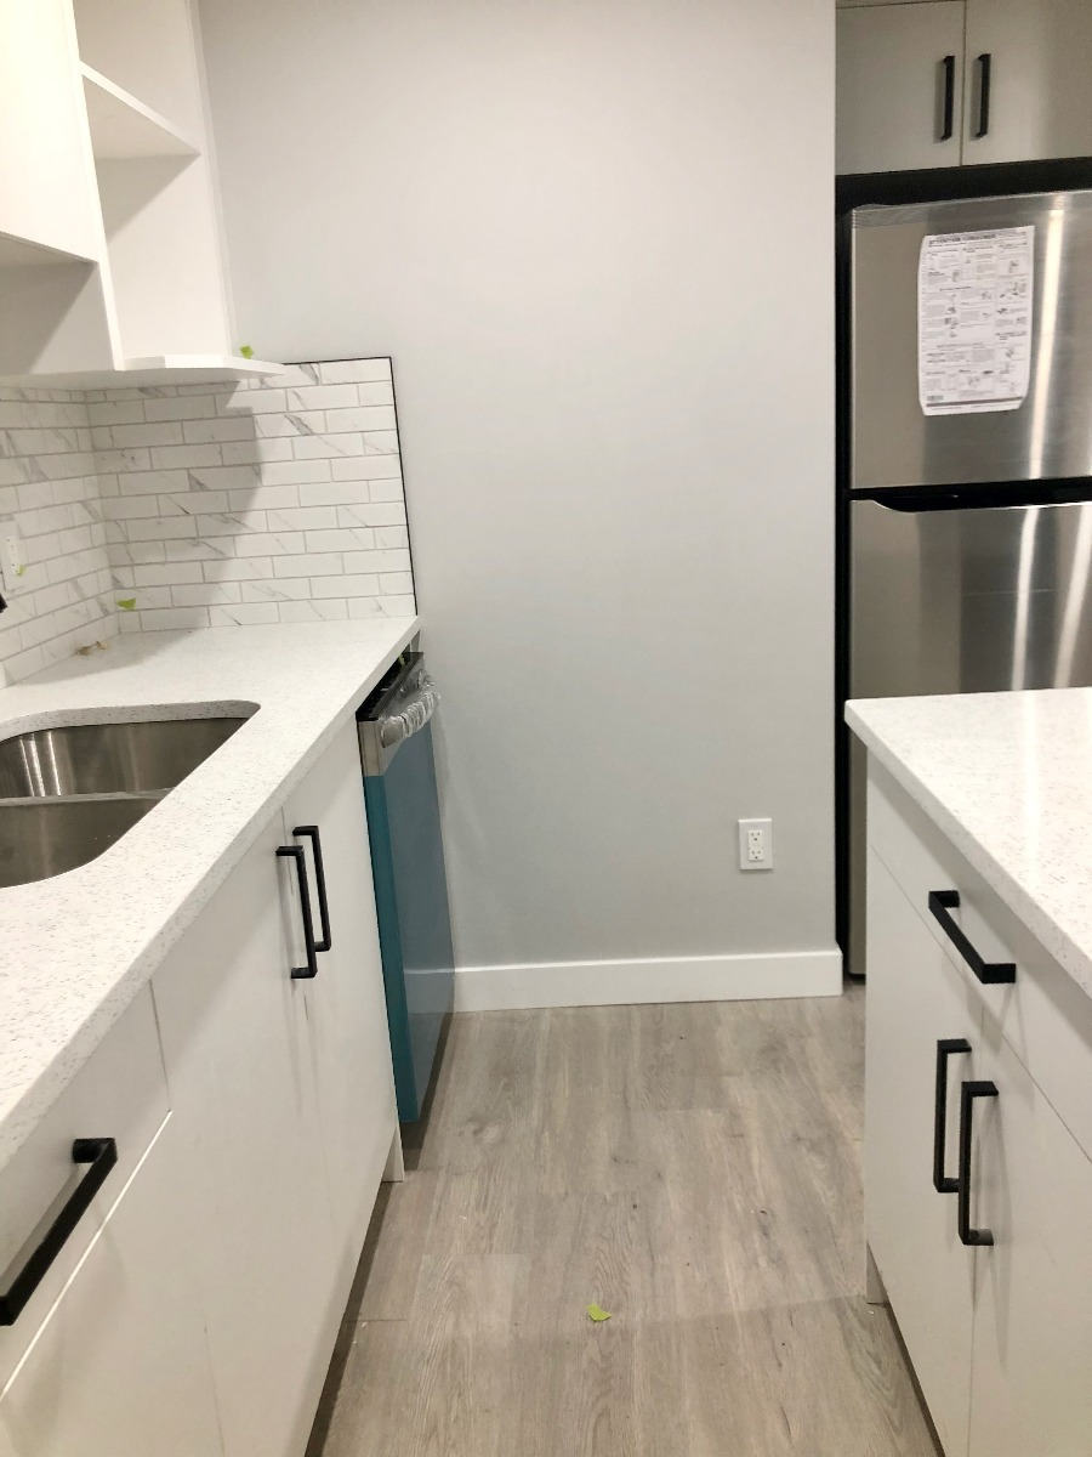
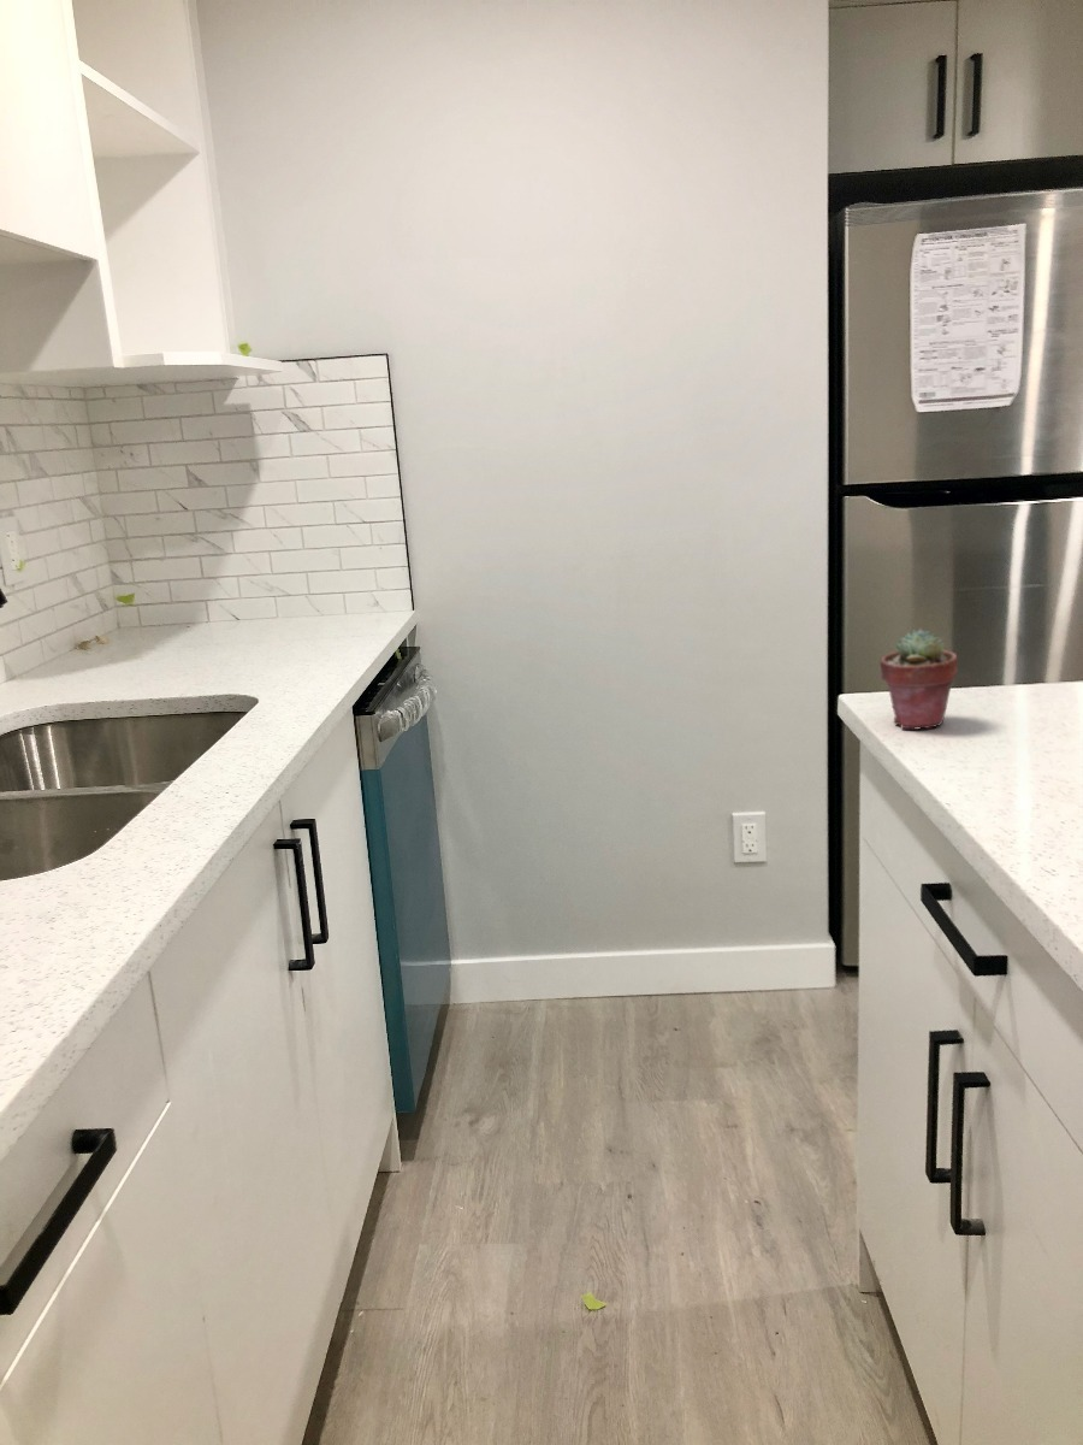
+ potted succulent [878,627,959,730]
